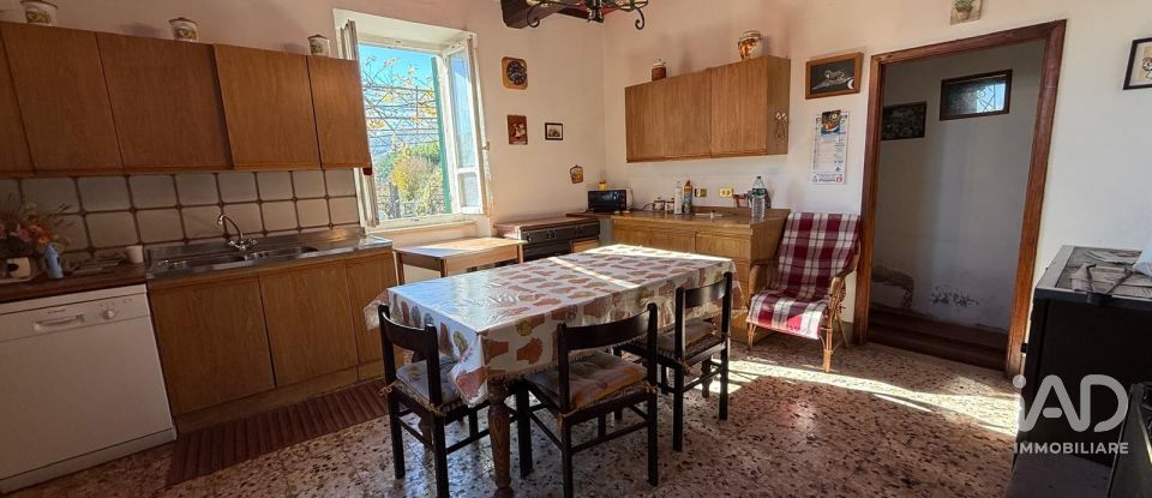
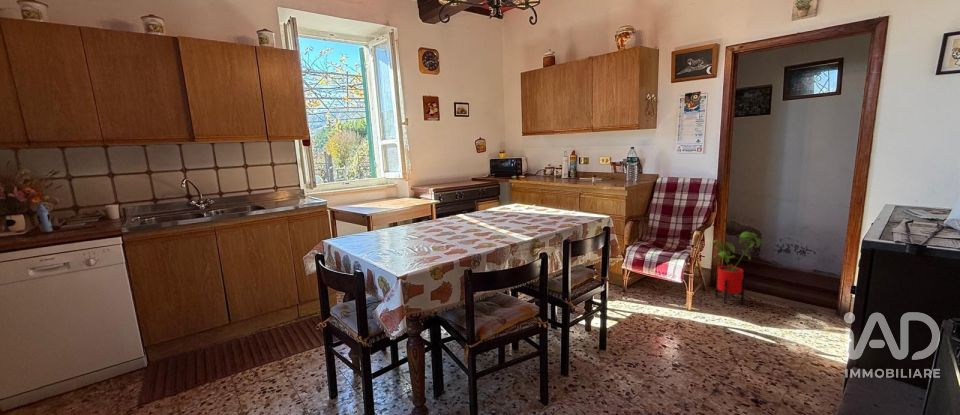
+ house plant [711,230,767,305]
